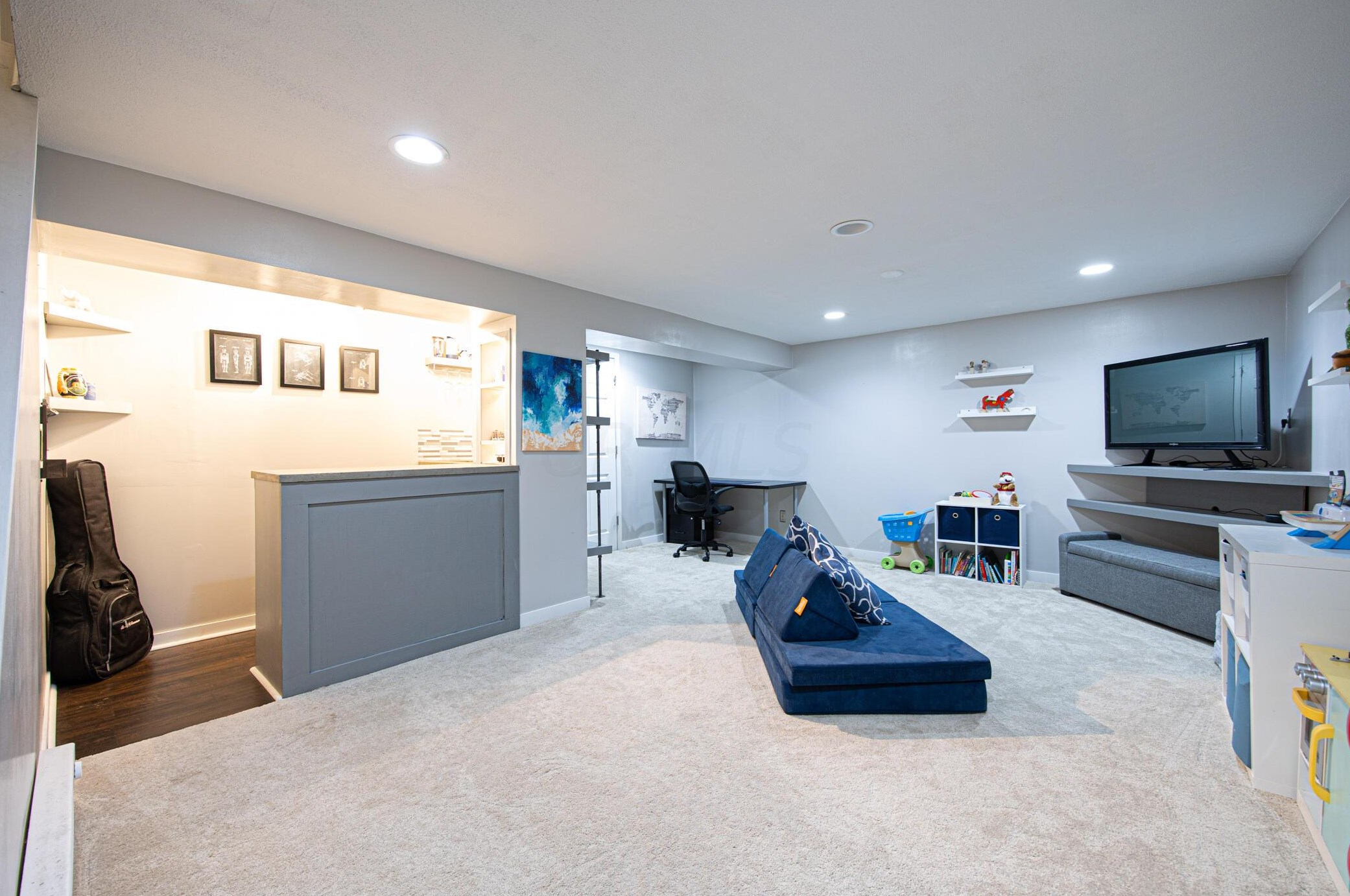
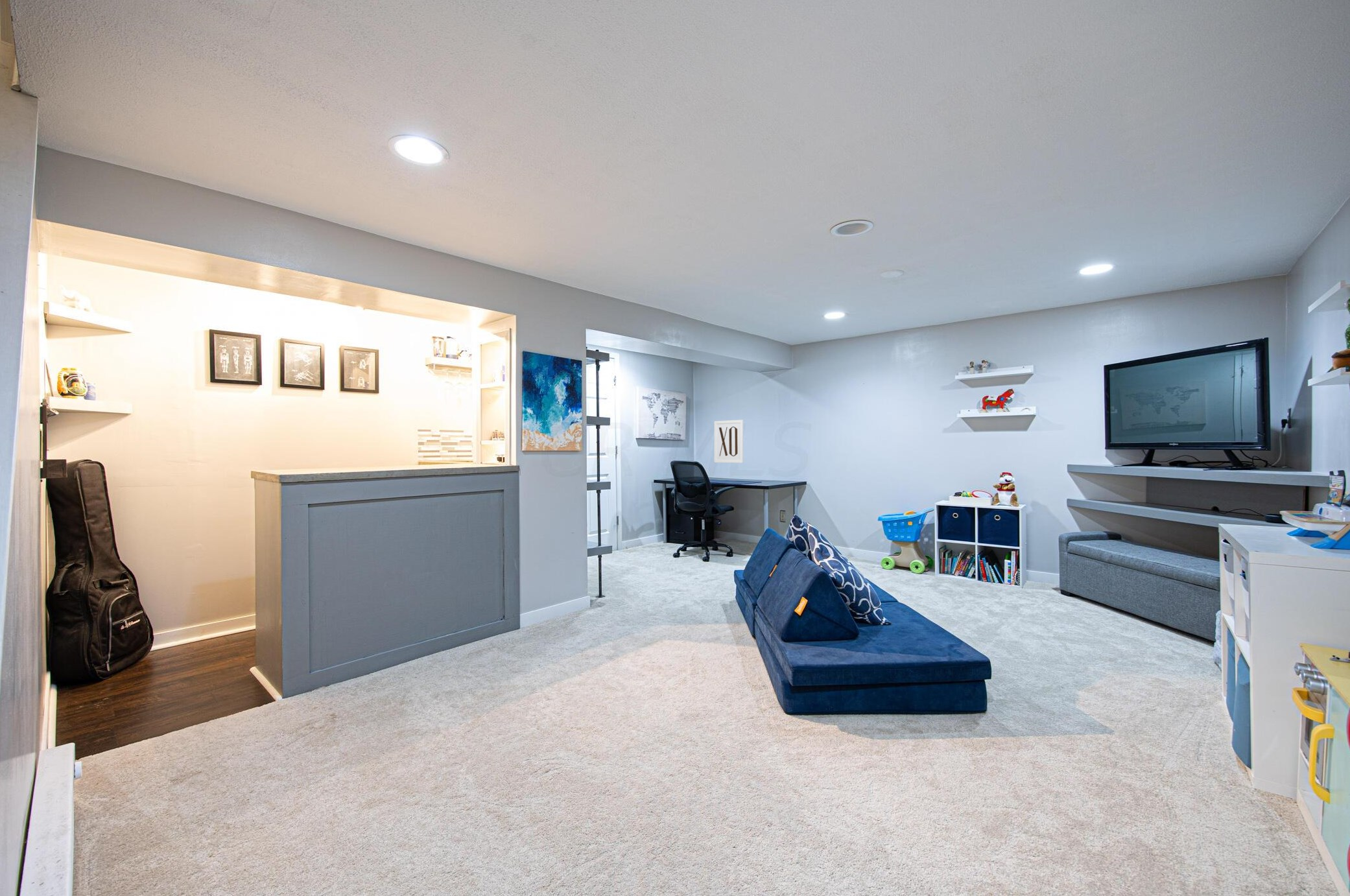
+ wall art [714,419,744,464]
